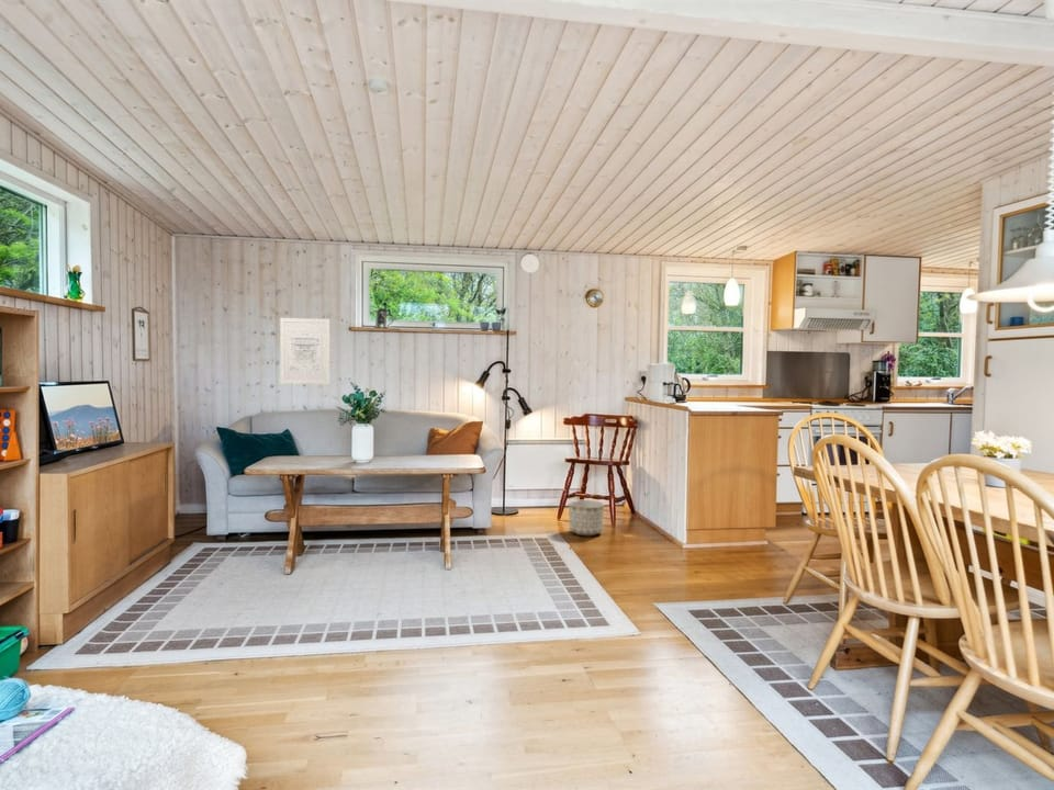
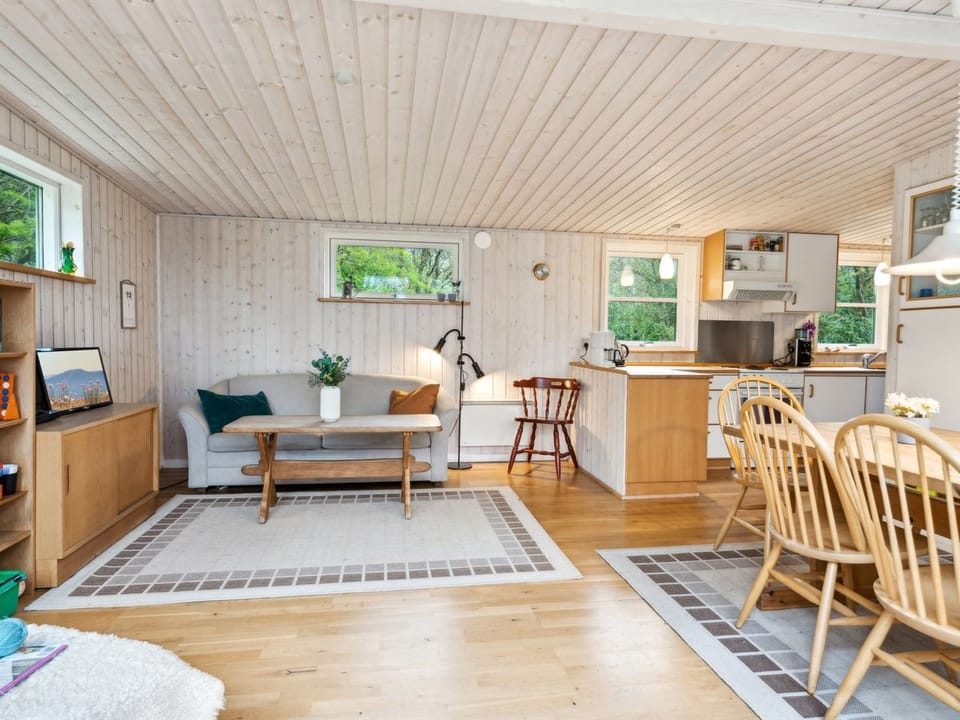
- wall art [279,317,330,385]
- planter [568,499,605,537]
